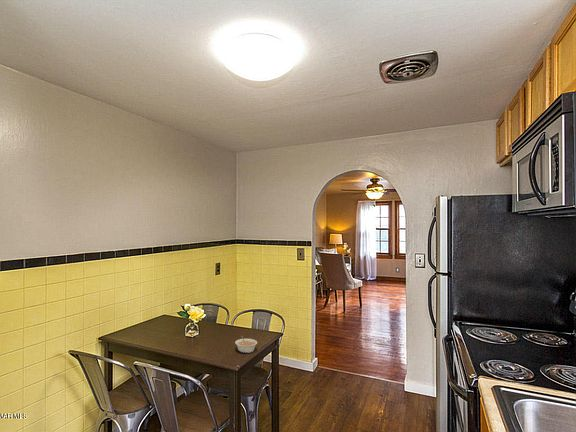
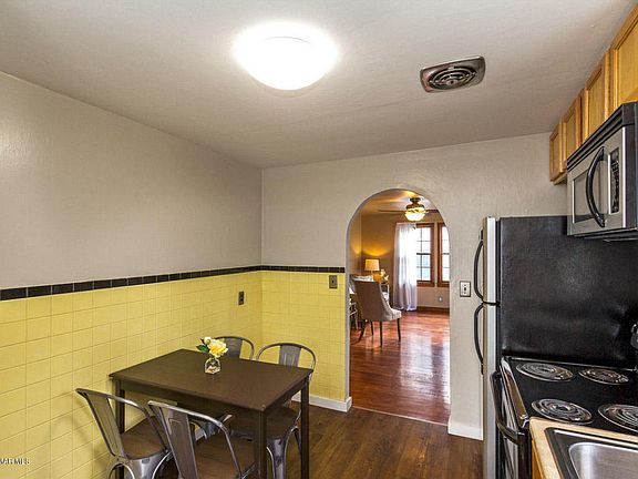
- legume [234,335,258,354]
